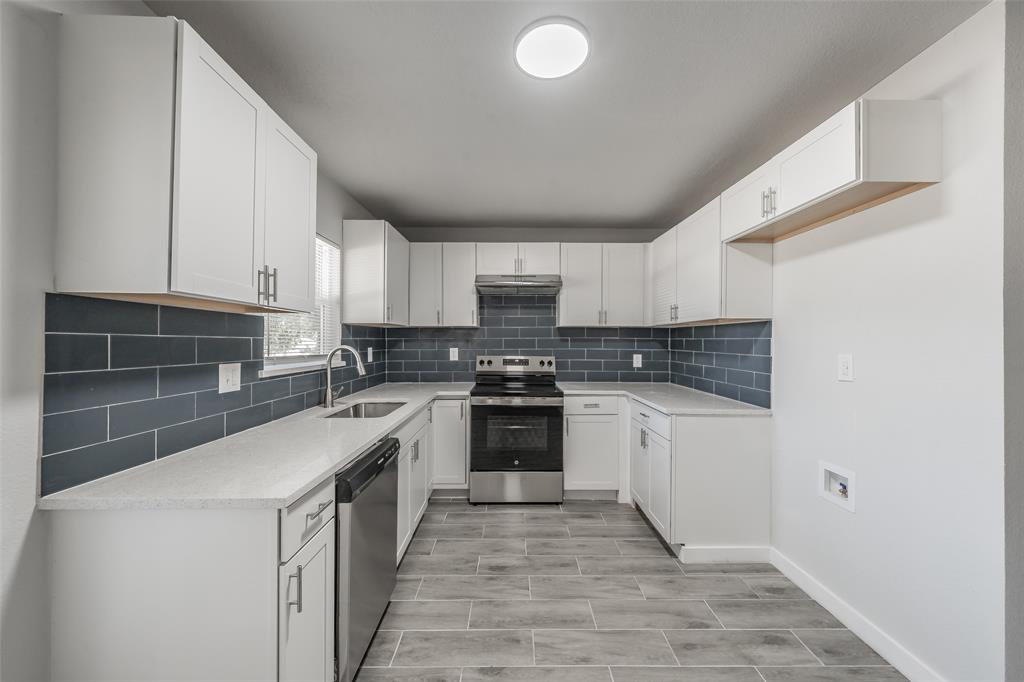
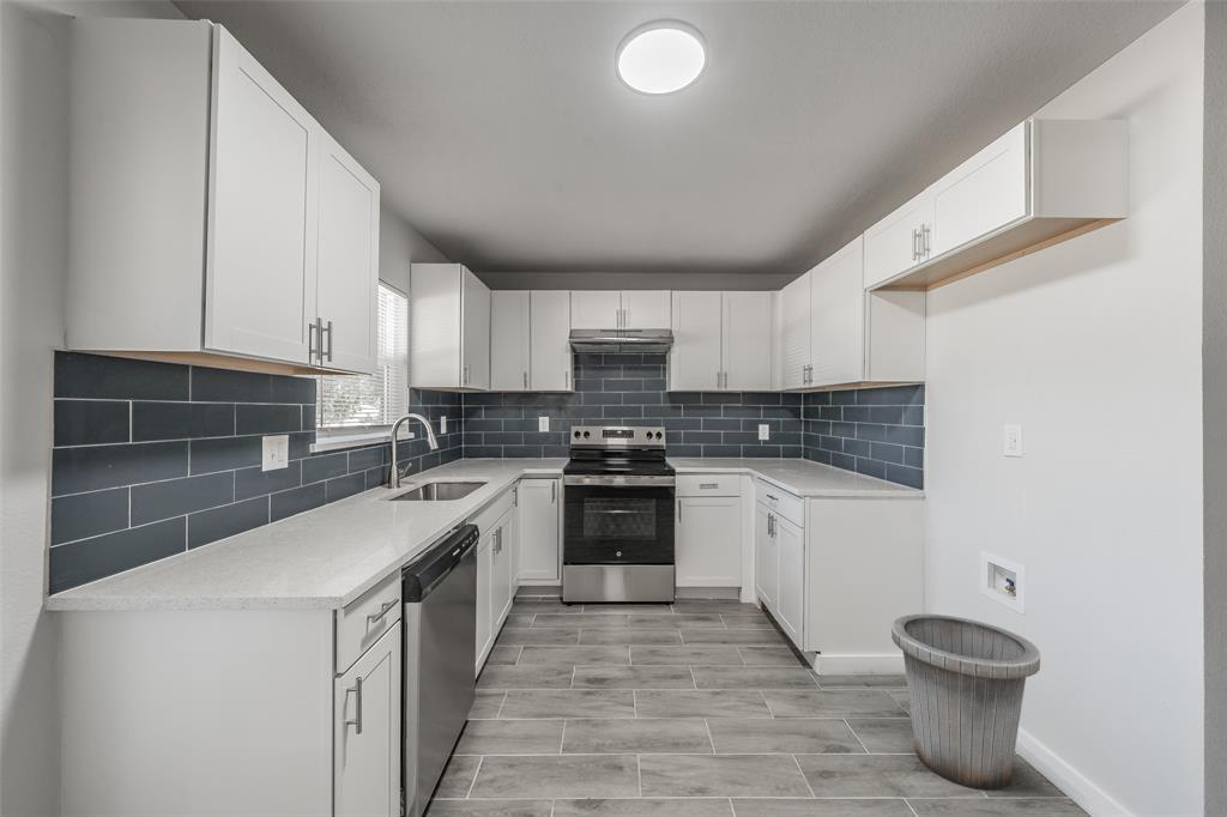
+ trash can [890,612,1041,791]
